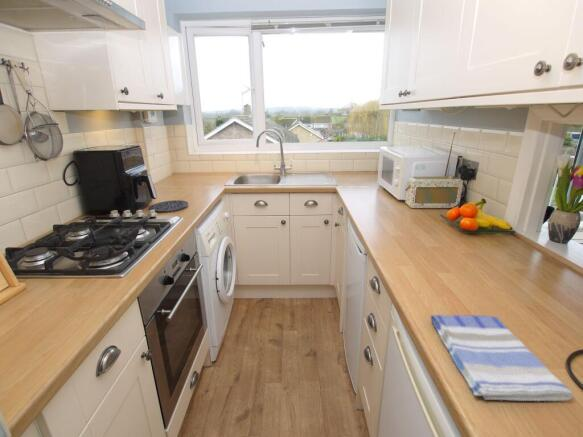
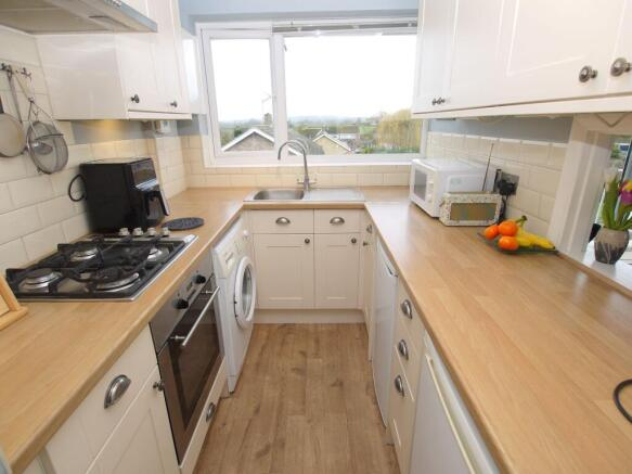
- dish towel [430,314,574,402]
